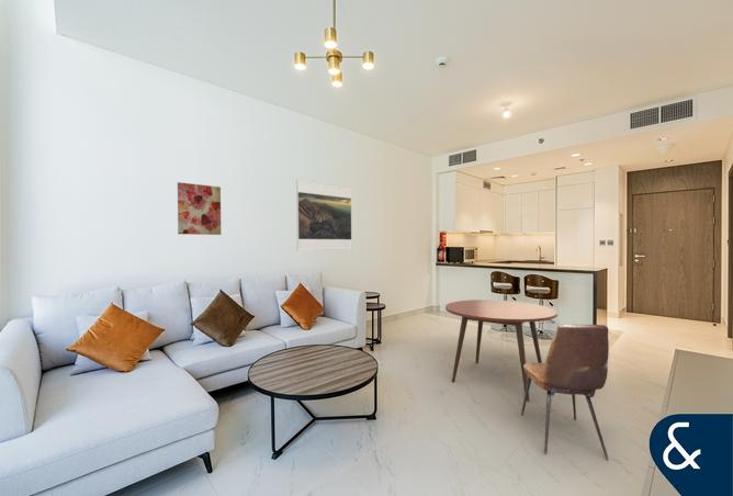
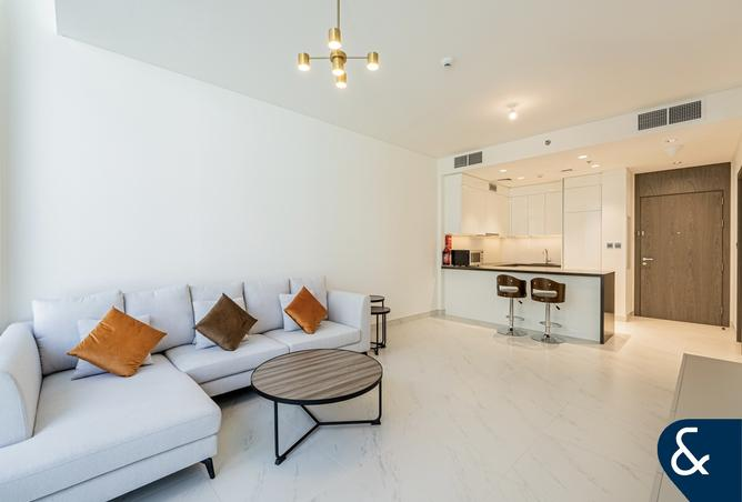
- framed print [295,179,353,251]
- dining table [444,298,559,402]
- wall art [177,181,222,236]
- dining chair [520,324,610,461]
